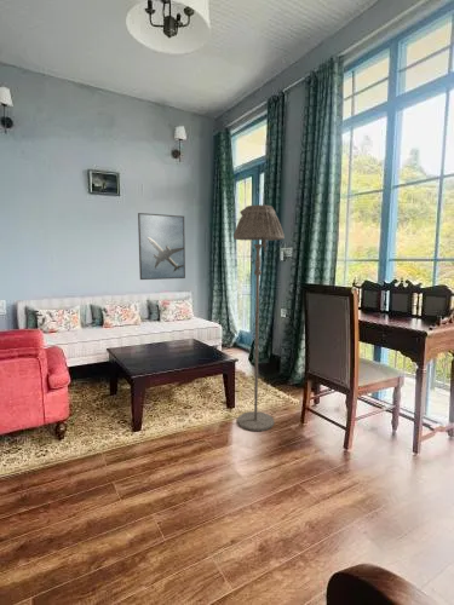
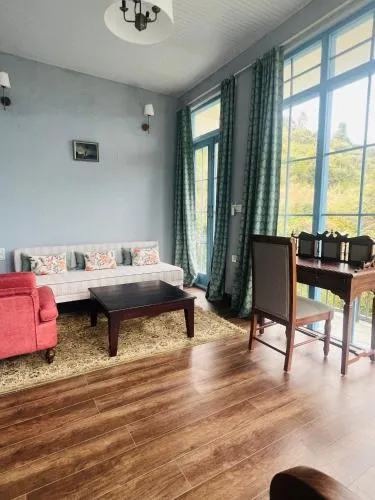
- floor lamp [232,203,286,432]
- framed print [137,212,186,281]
